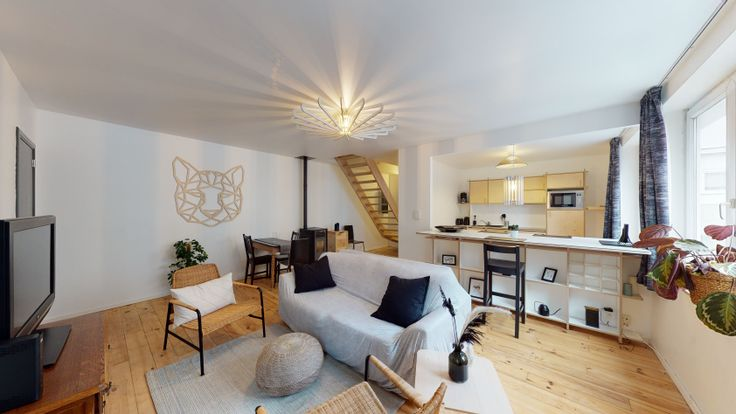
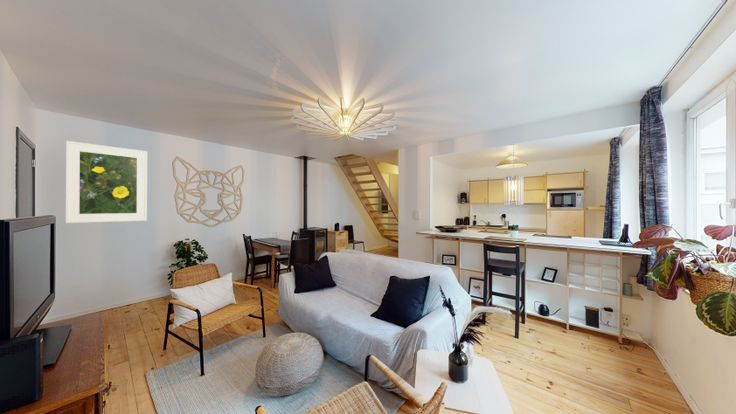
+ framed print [65,140,148,224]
